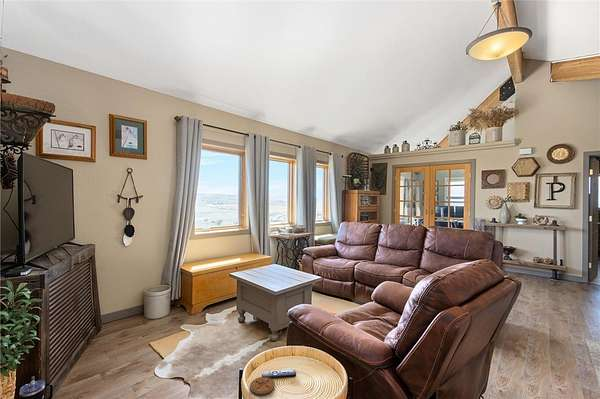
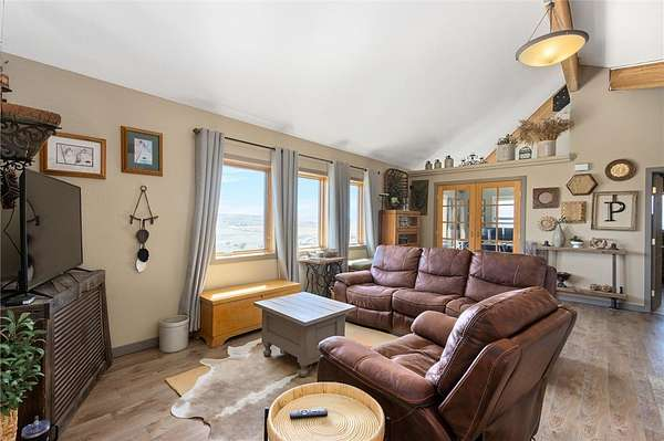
- coaster [249,376,276,396]
